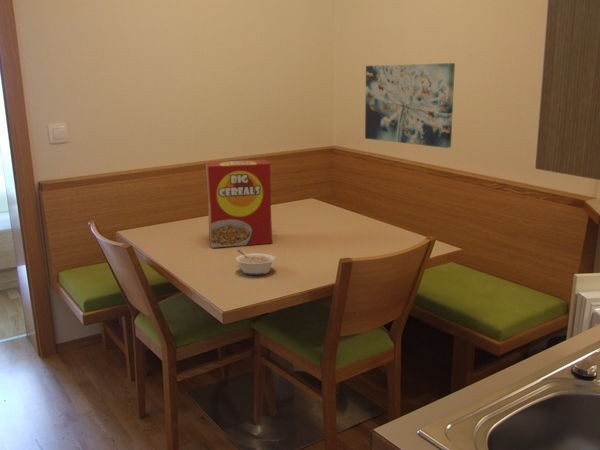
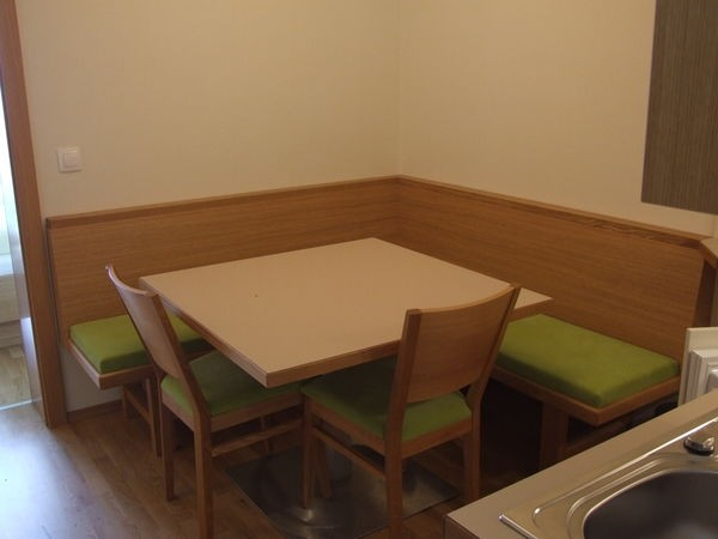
- legume [235,249,276,276]
- wall art [364,62,456,149]
- cereal box [204,158,273,249]
